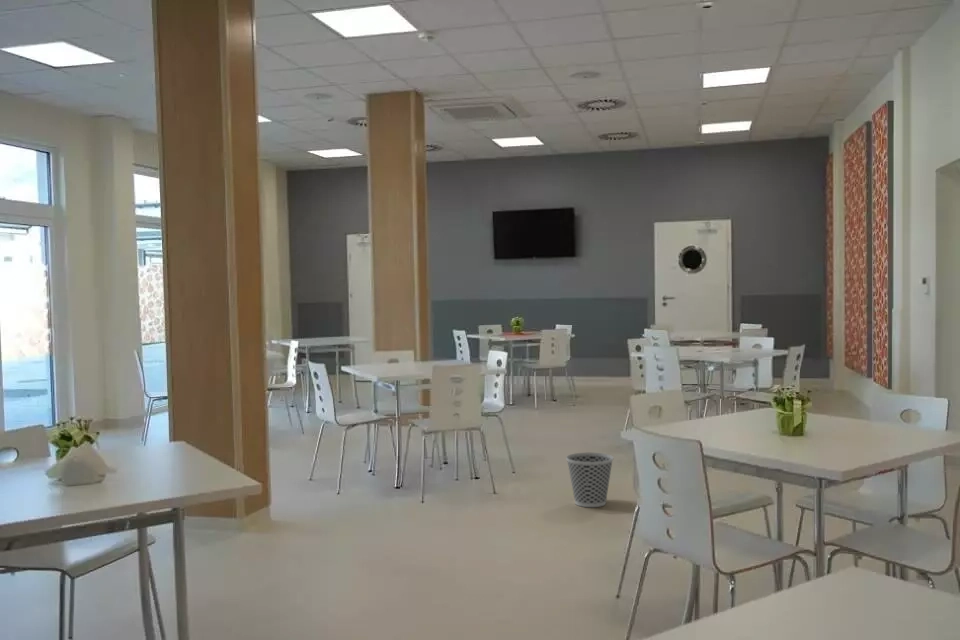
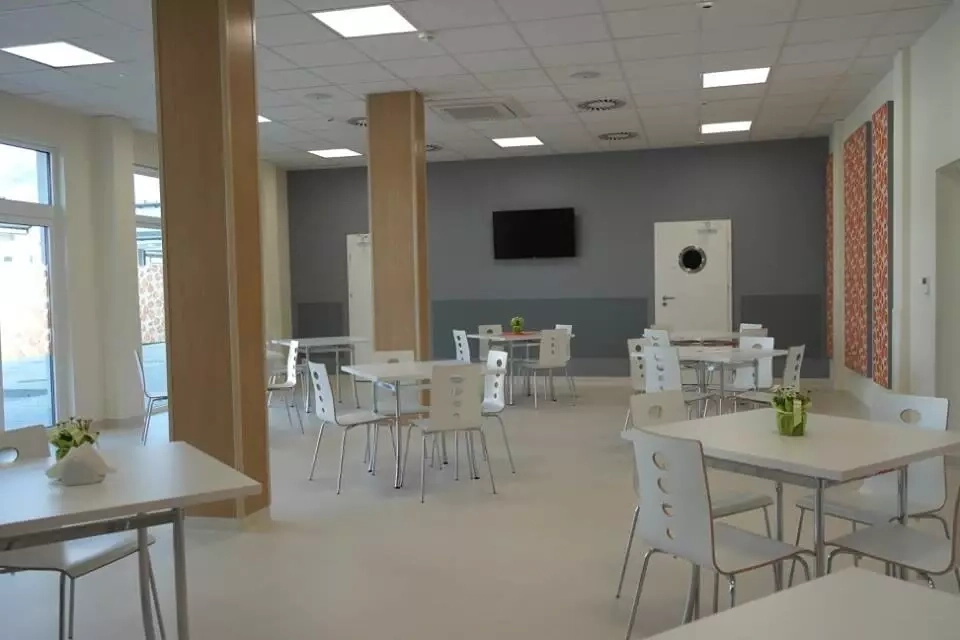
- wastebasket [565,452,614,508]
